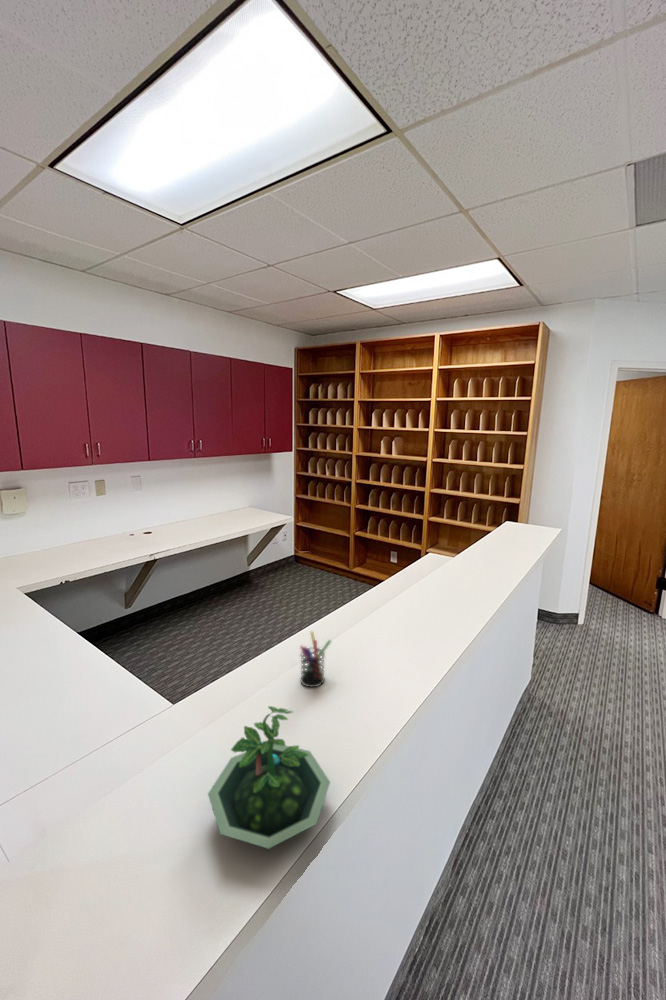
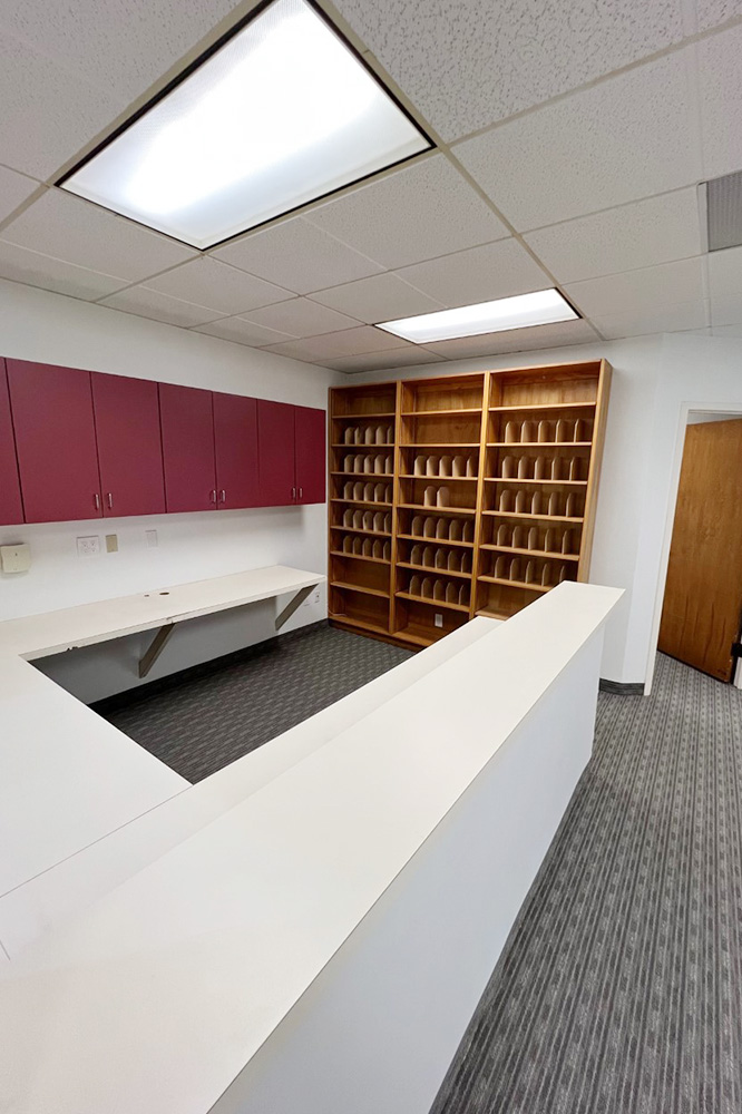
- pen holder [299,630,332,688]
- terrarium [207,705,331,850]
